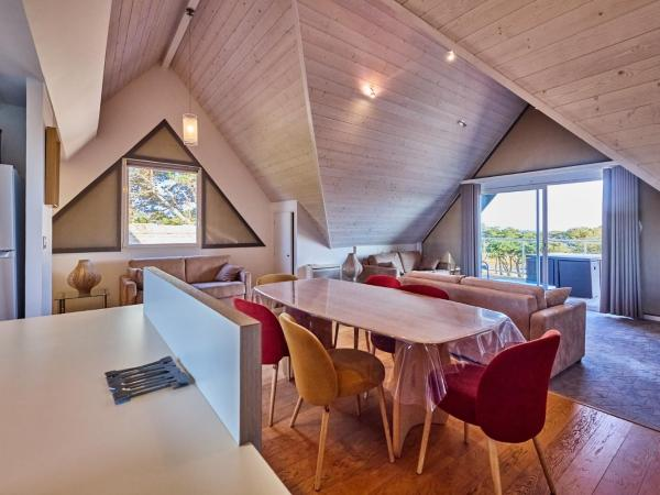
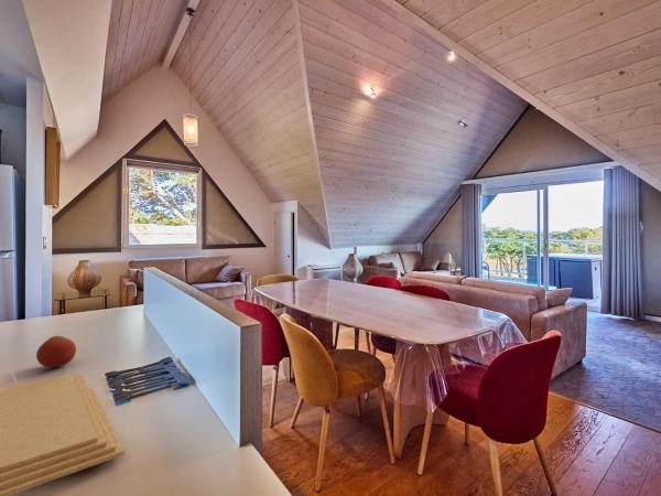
+ fruit [35,335,77,368]
+ cutting board [0,373,126,496]
